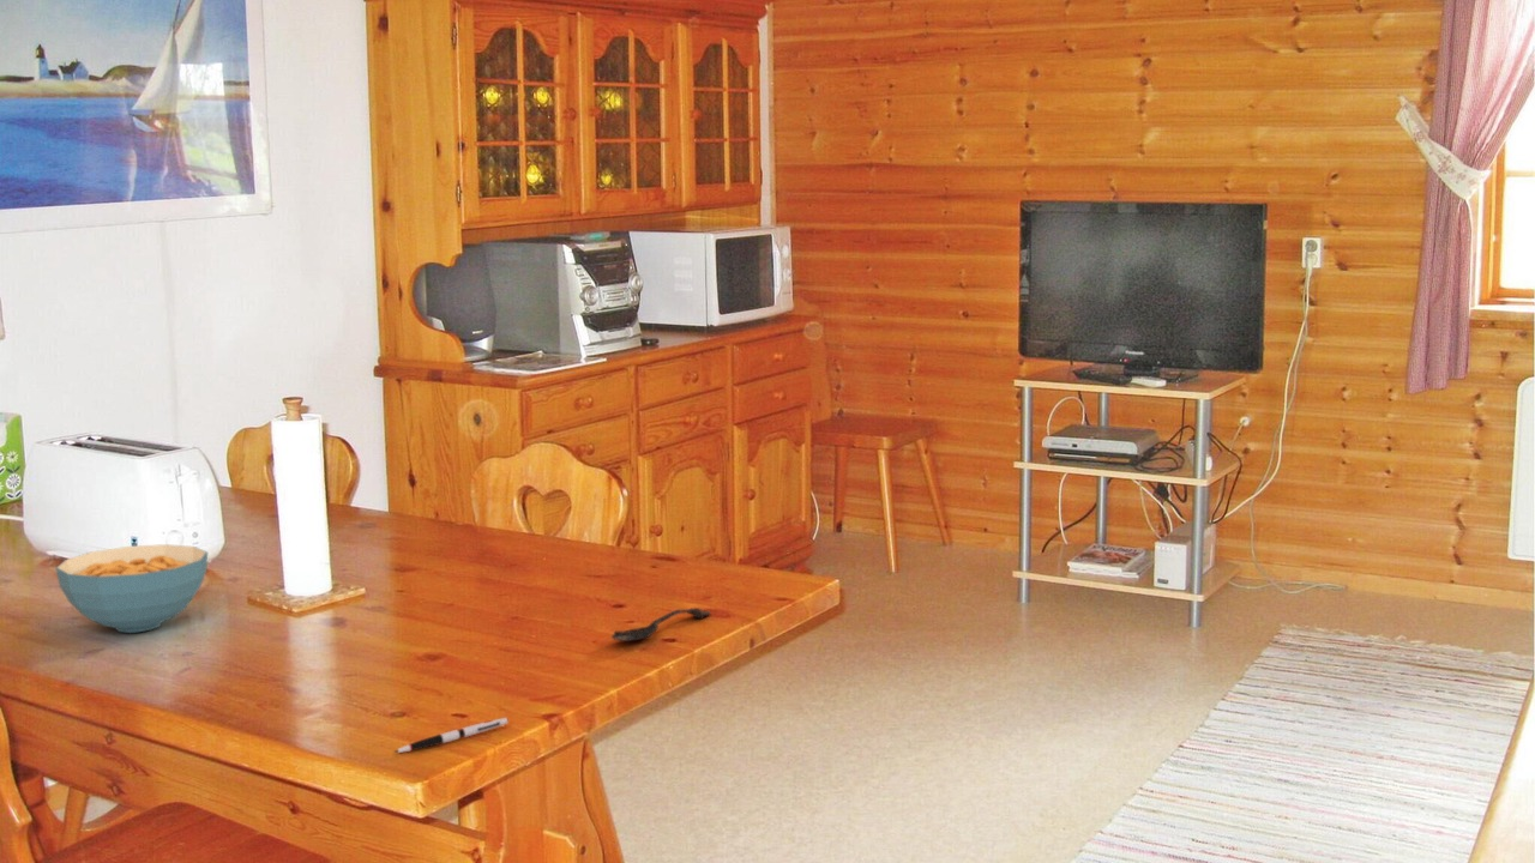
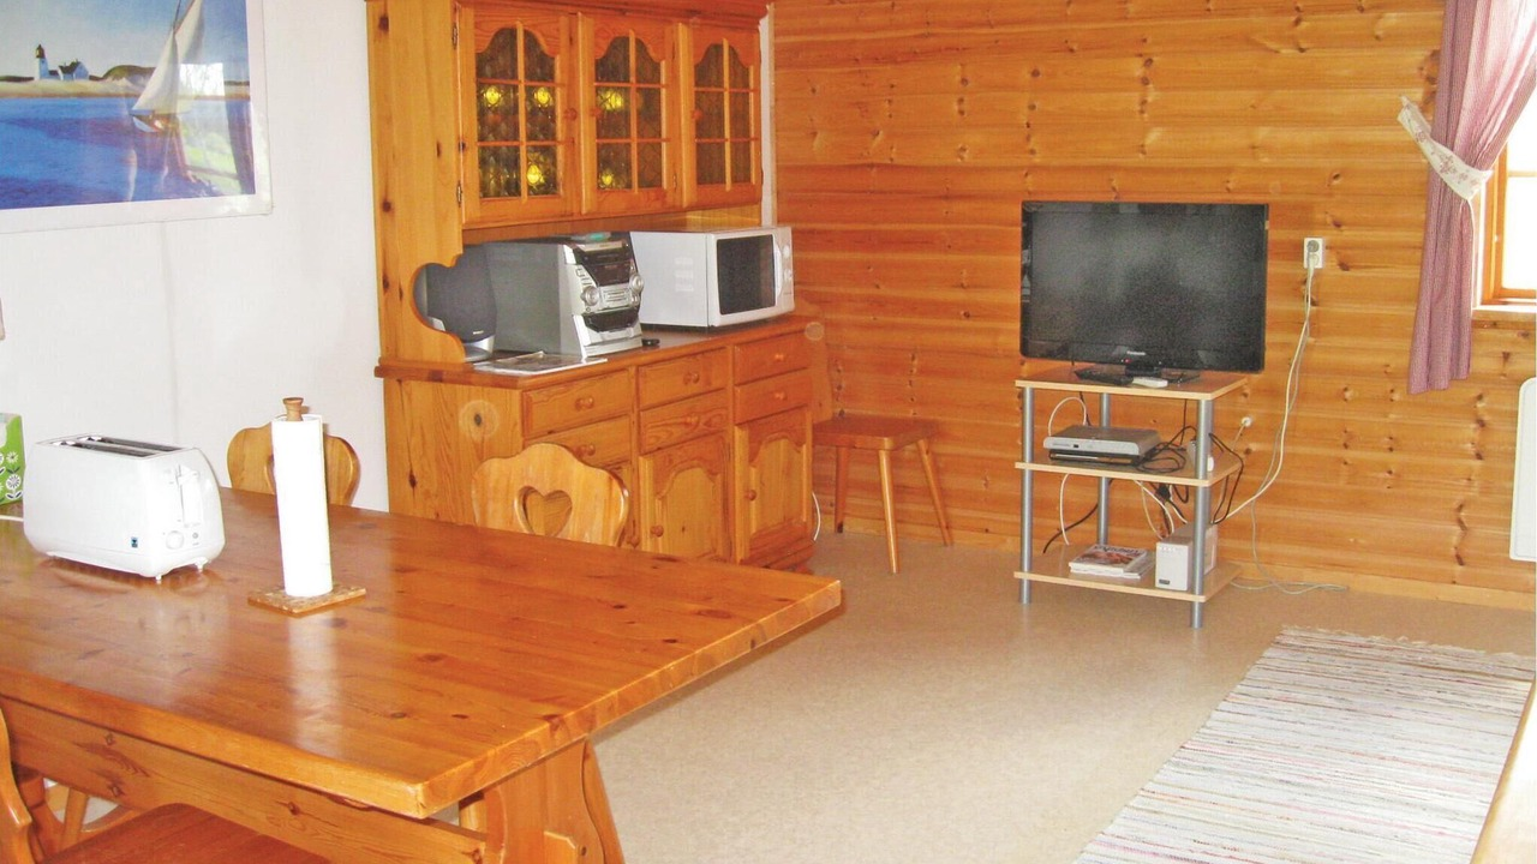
- pen [393,717,510,754]
- cereal bowl [54,543,209,634]
- spoon [610,606,712,642]
